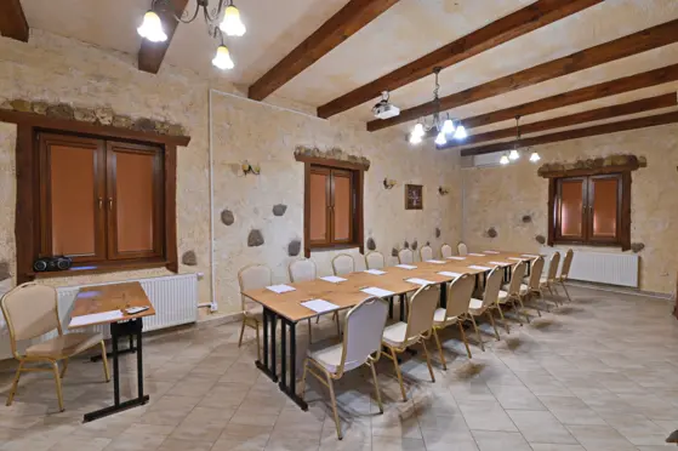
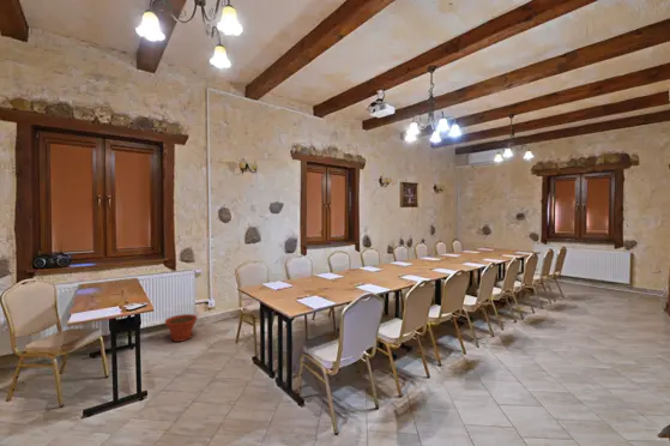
+ plant pot [164,313,199,343]
